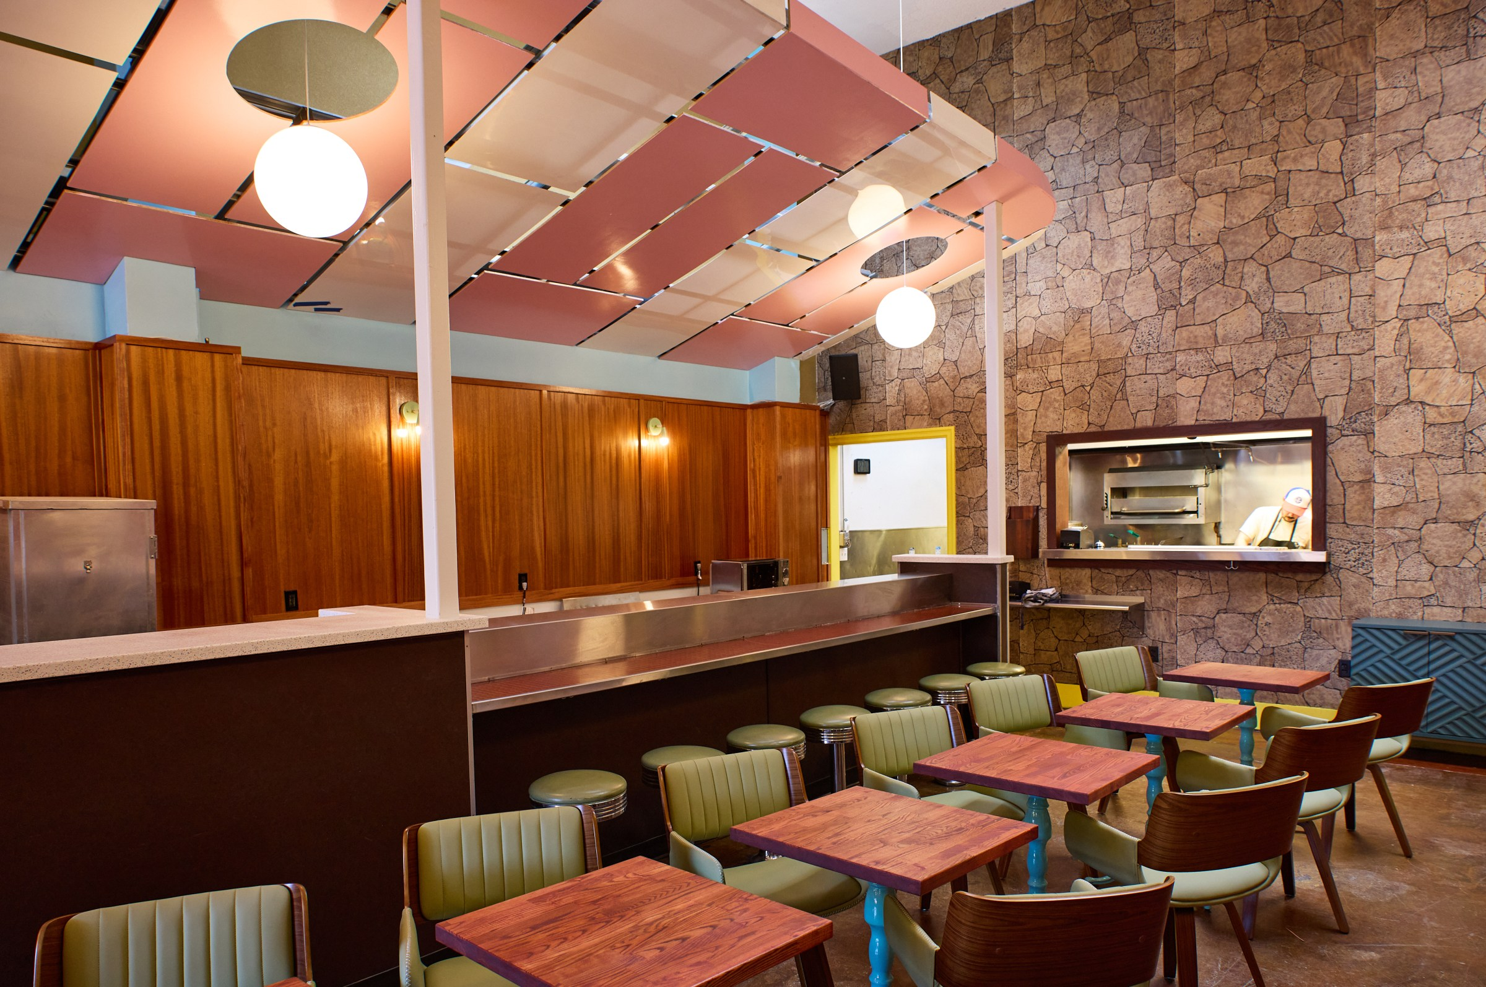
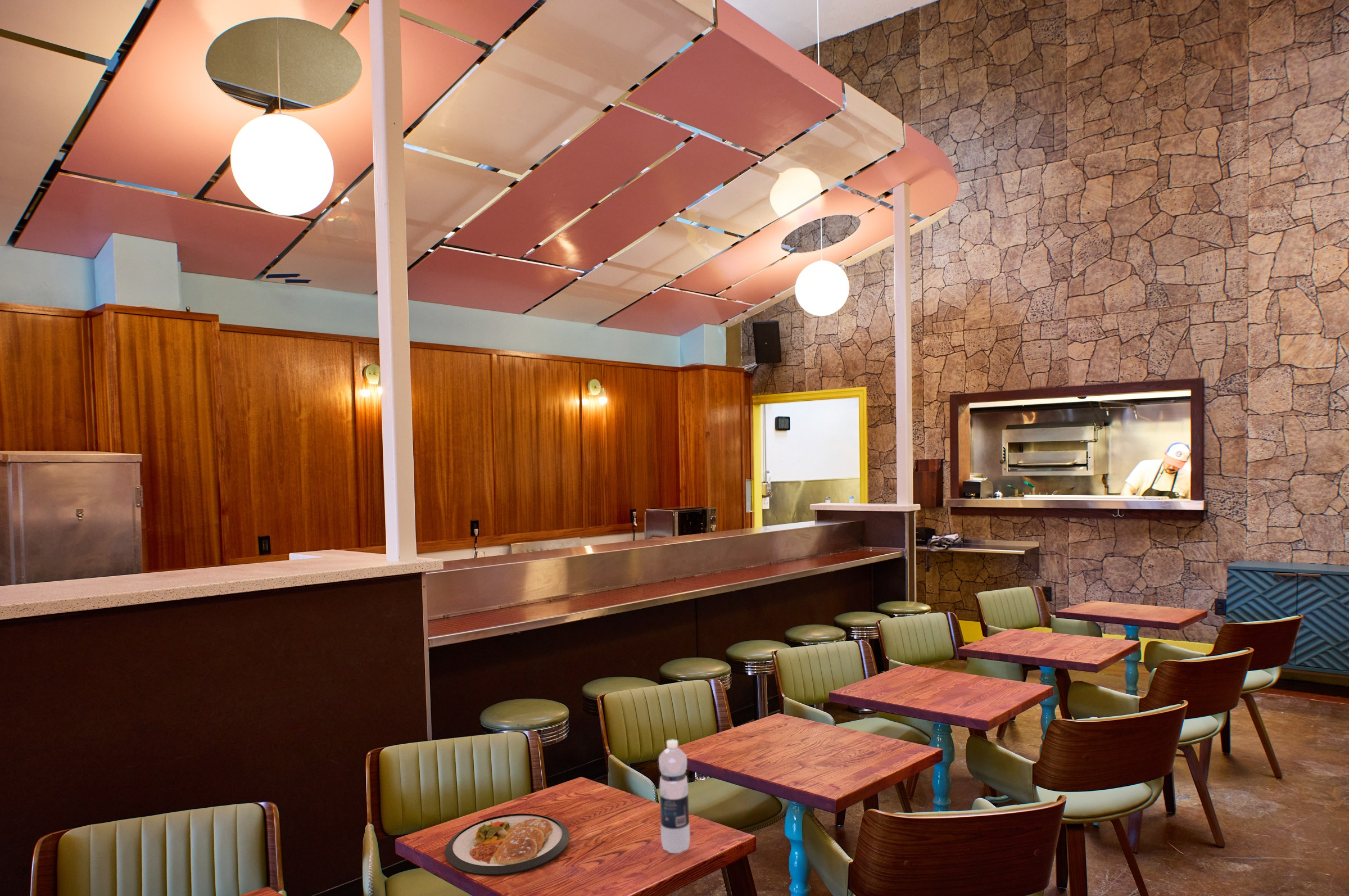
+ dish [445,813,570,876]
+ water bottle [658,739,691,854]
